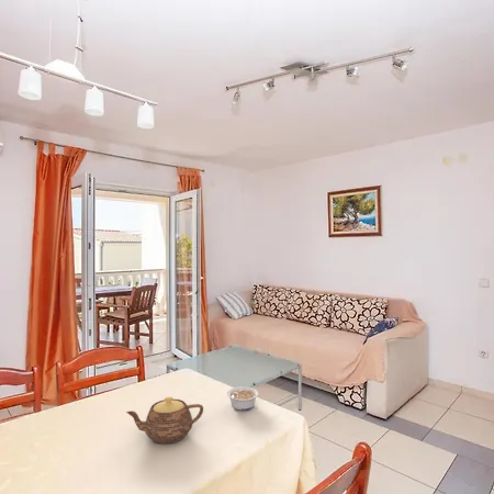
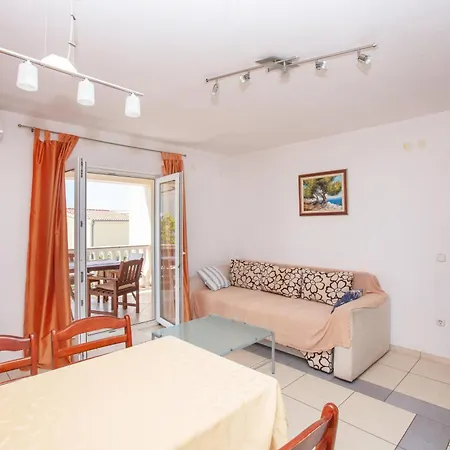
- legume [226,385,259,412]
- teapot [125,395,204,445]
